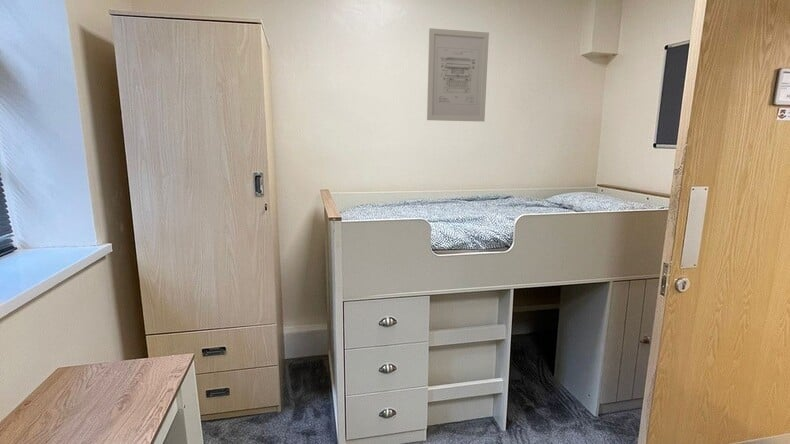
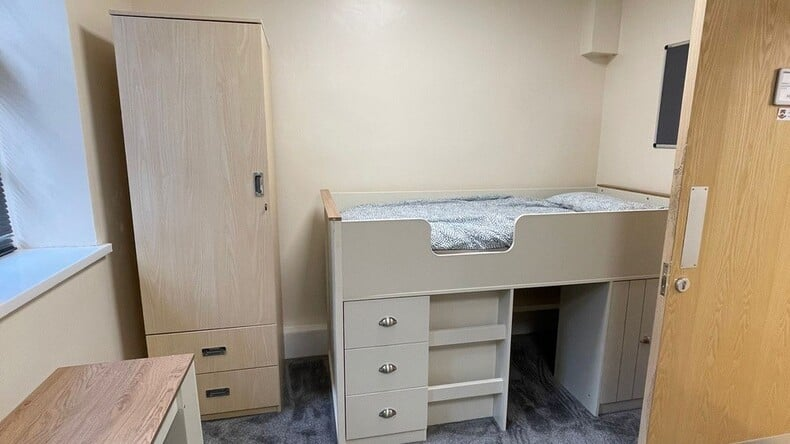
- wall art [426,27,490,123]
